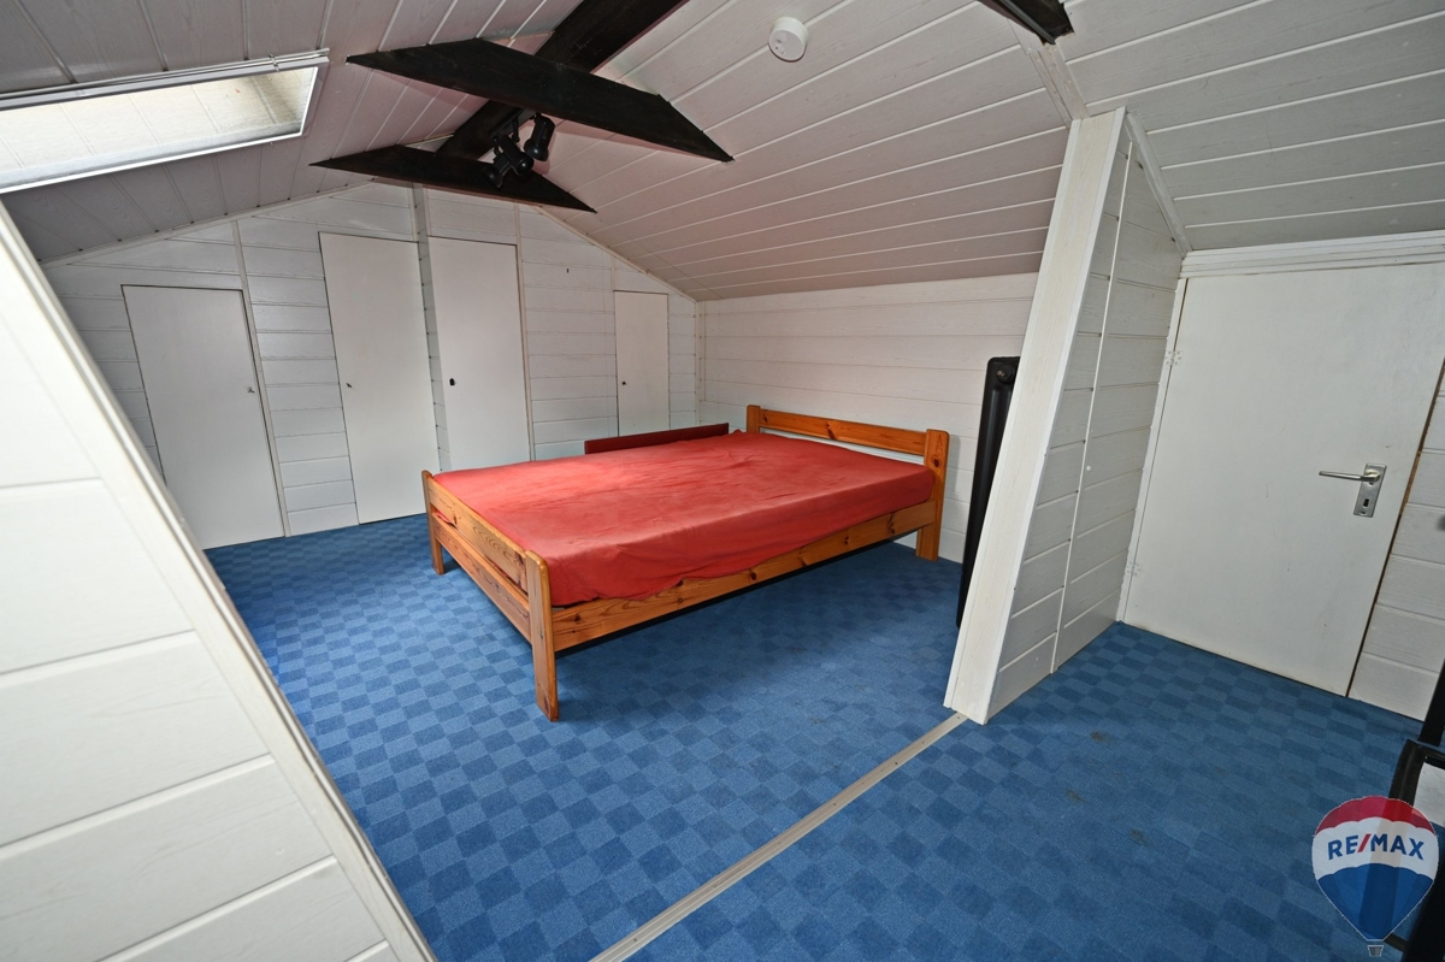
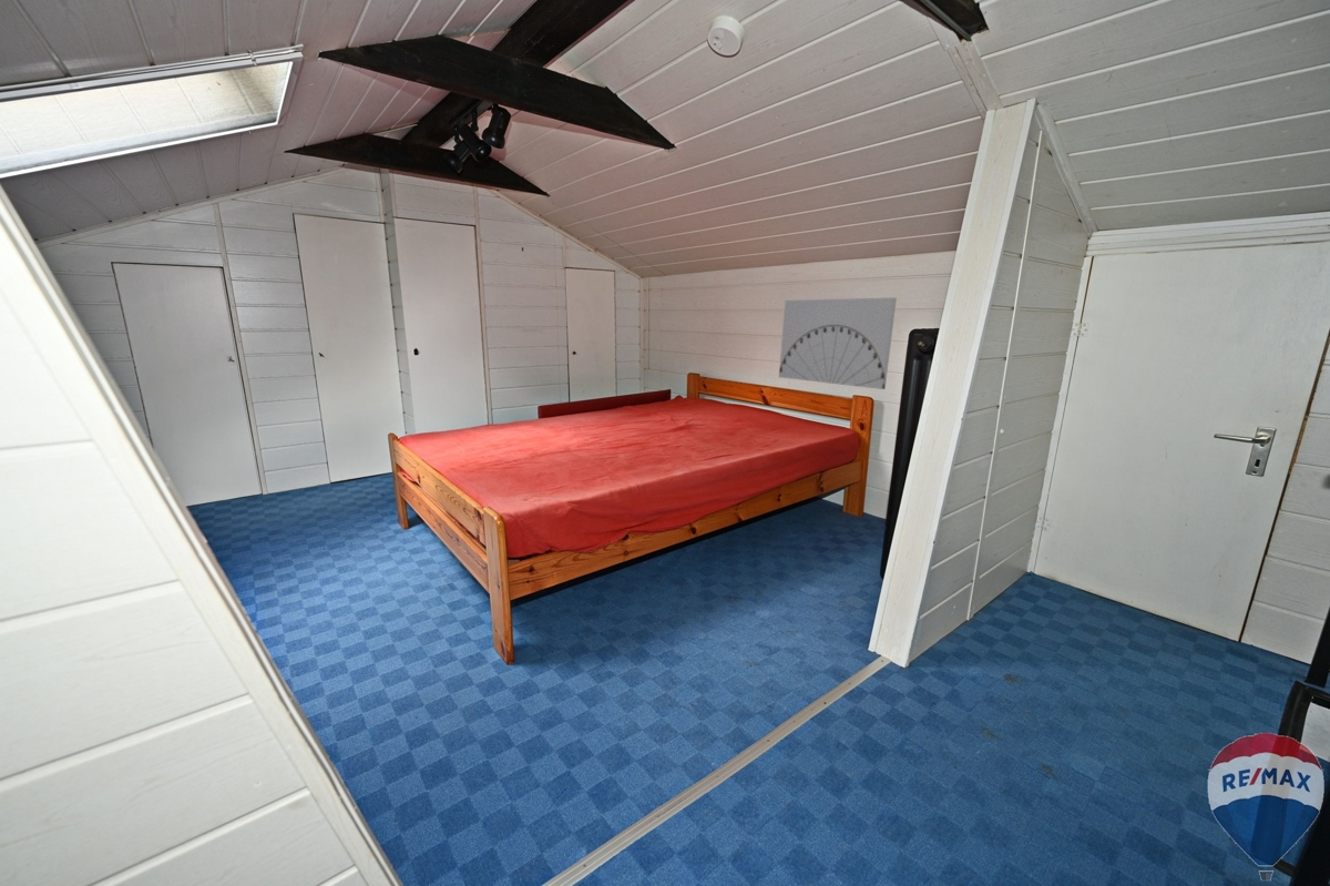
+ wall art [778,296,898,390]
